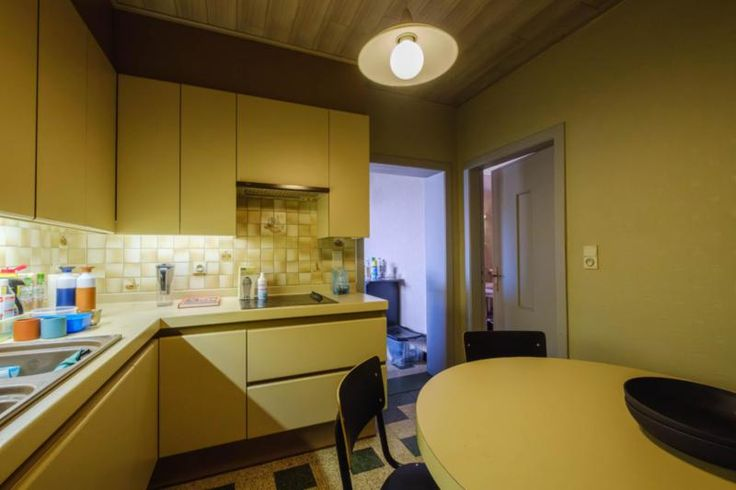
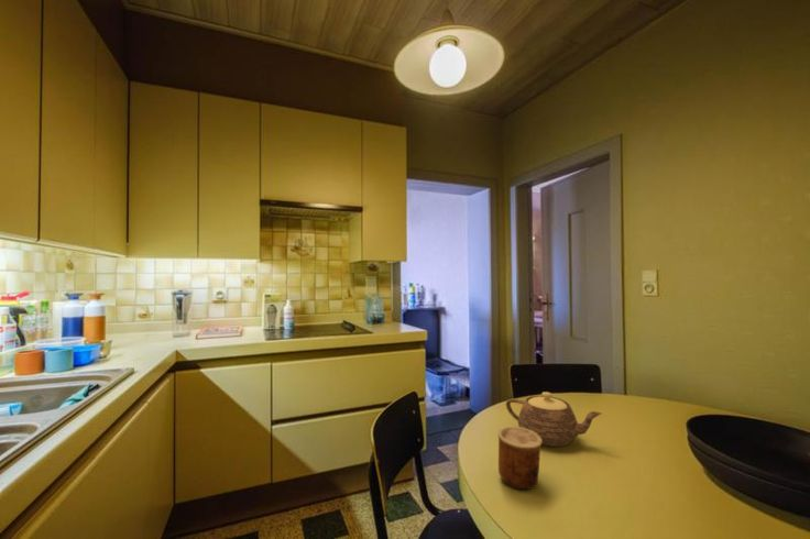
+ cup [497,426,543,491]
+ teapot [505,391,602,448]
